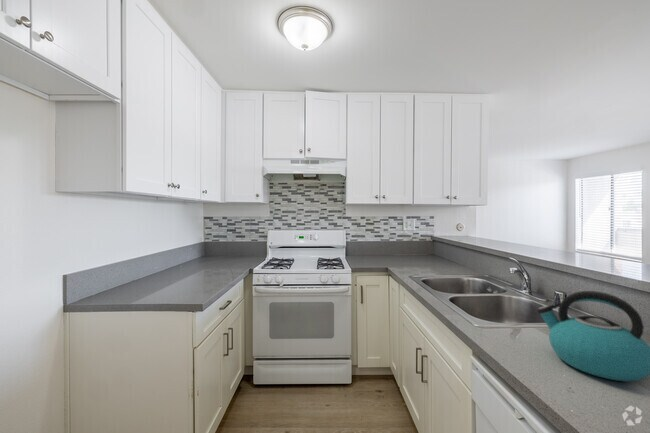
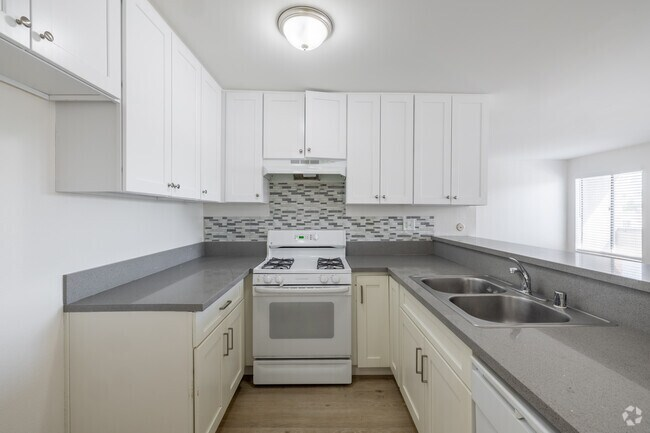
- kettle [536,290,650,383]
